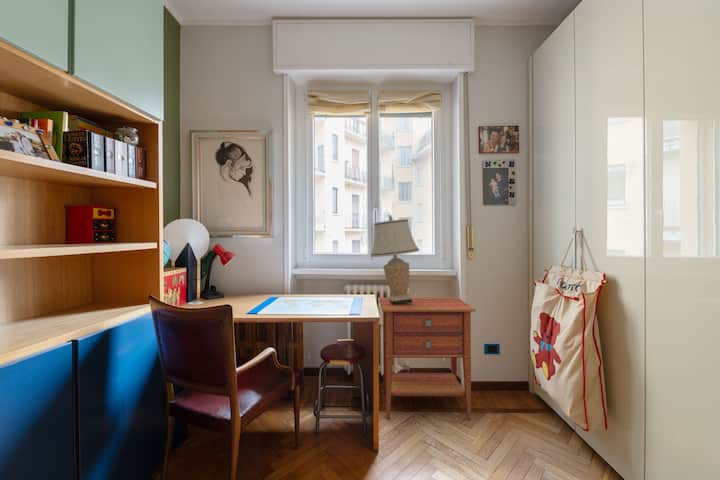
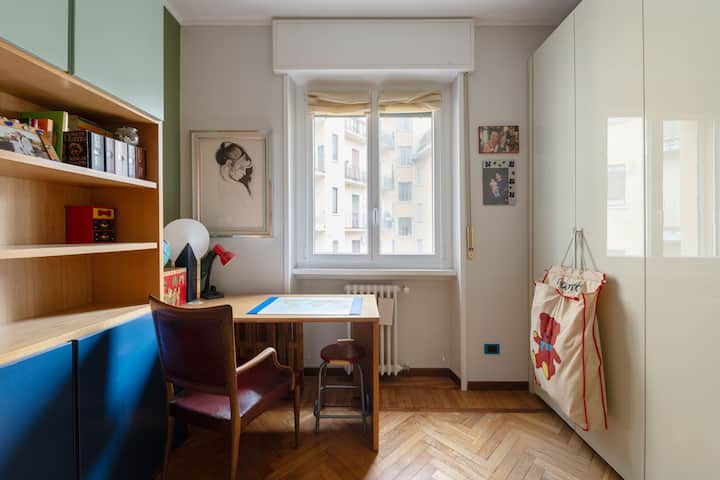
- table lamp [369,214,421,305]
- nightstand [379,296,477,420]
